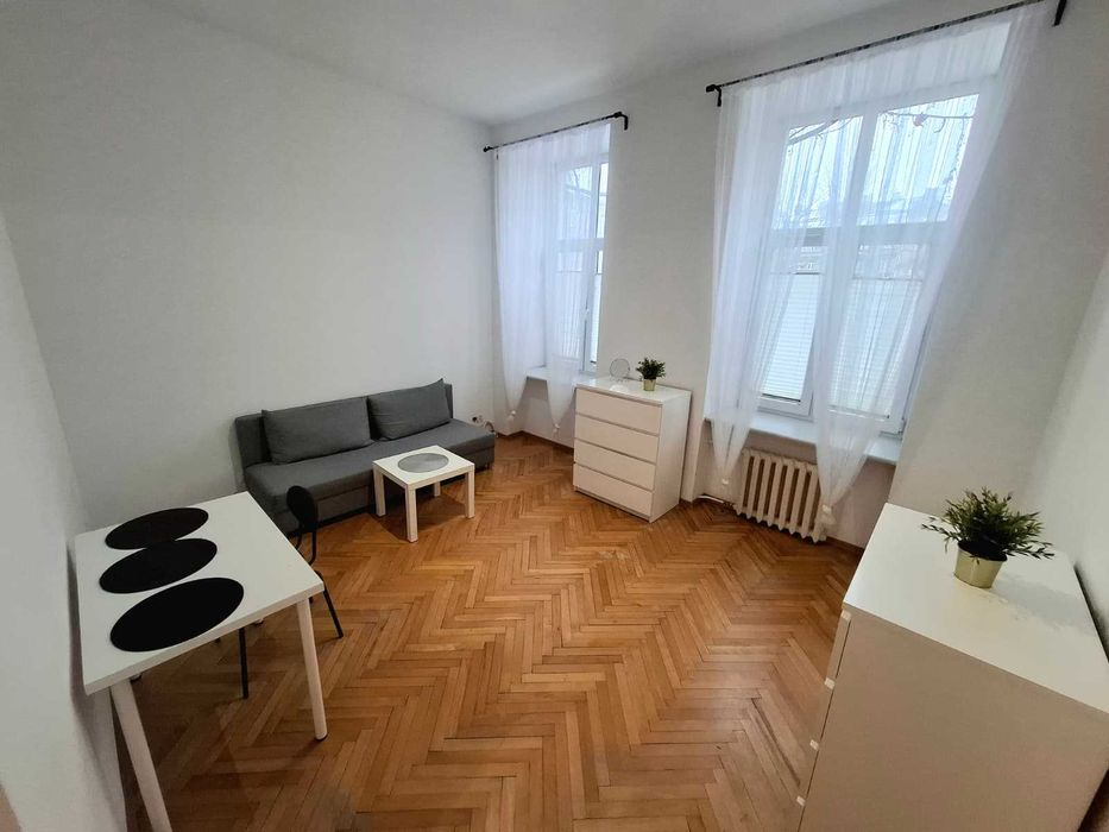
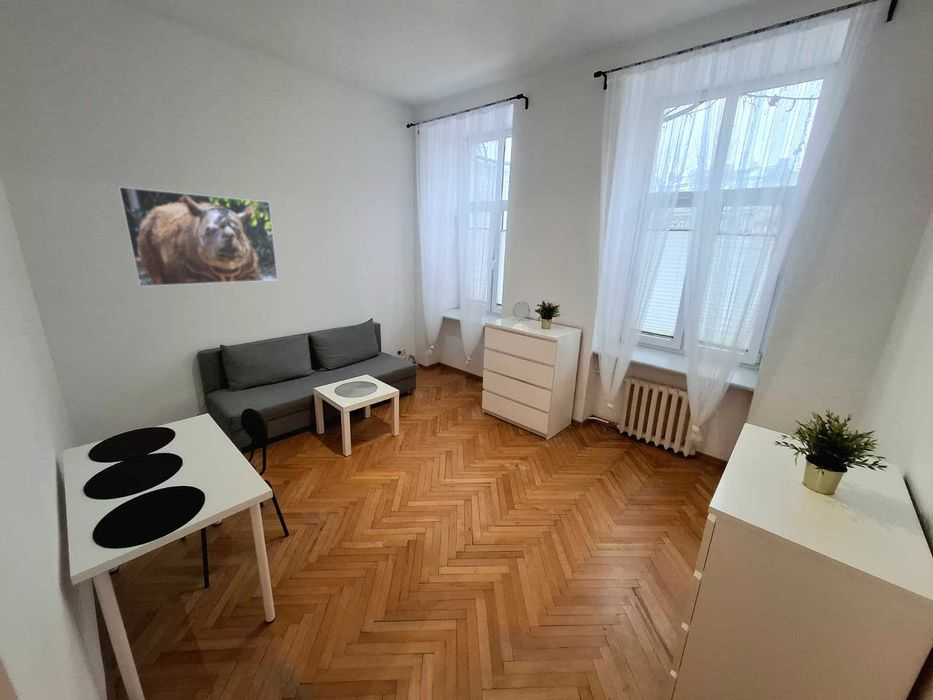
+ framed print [117,186,279,288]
